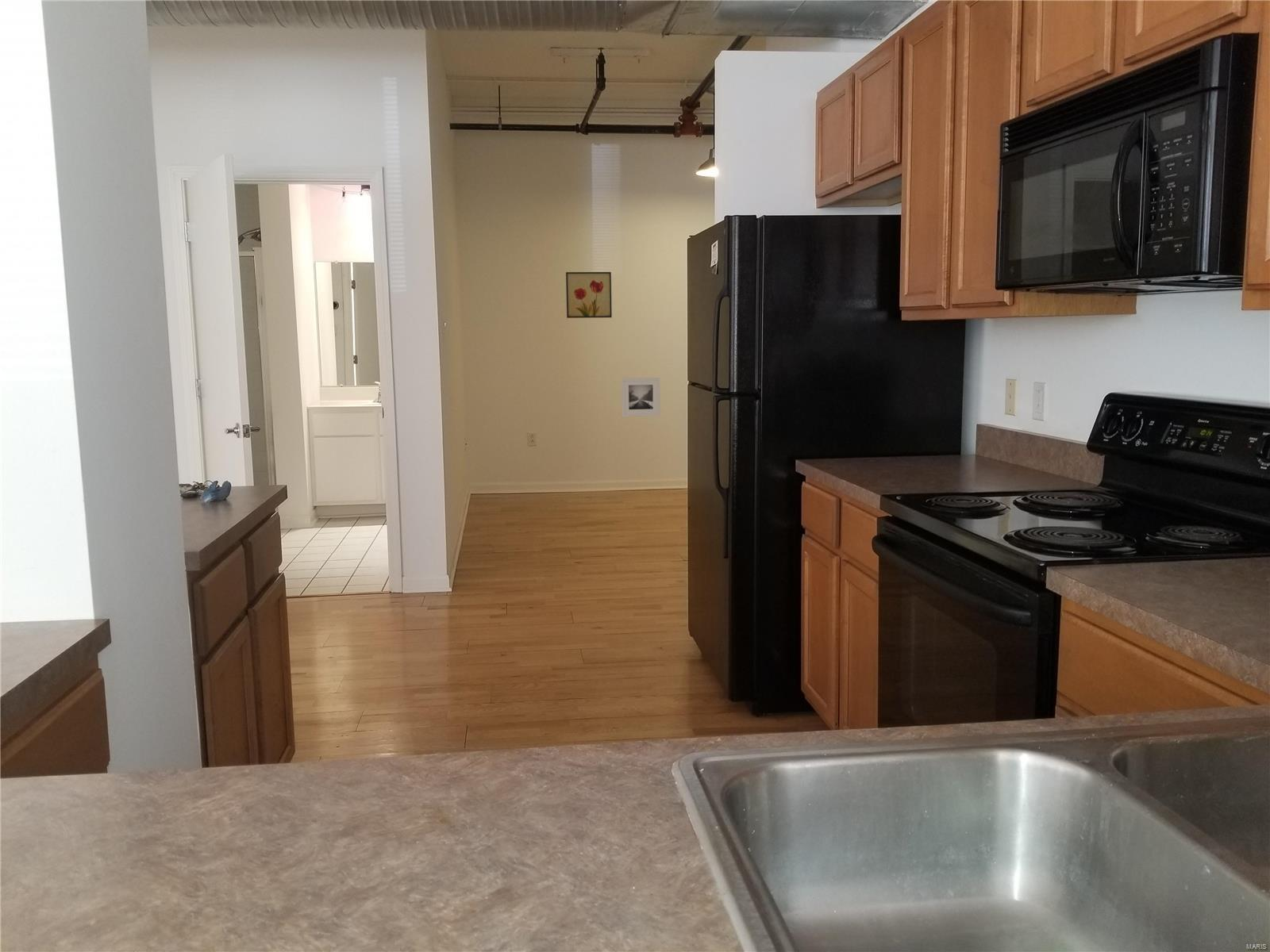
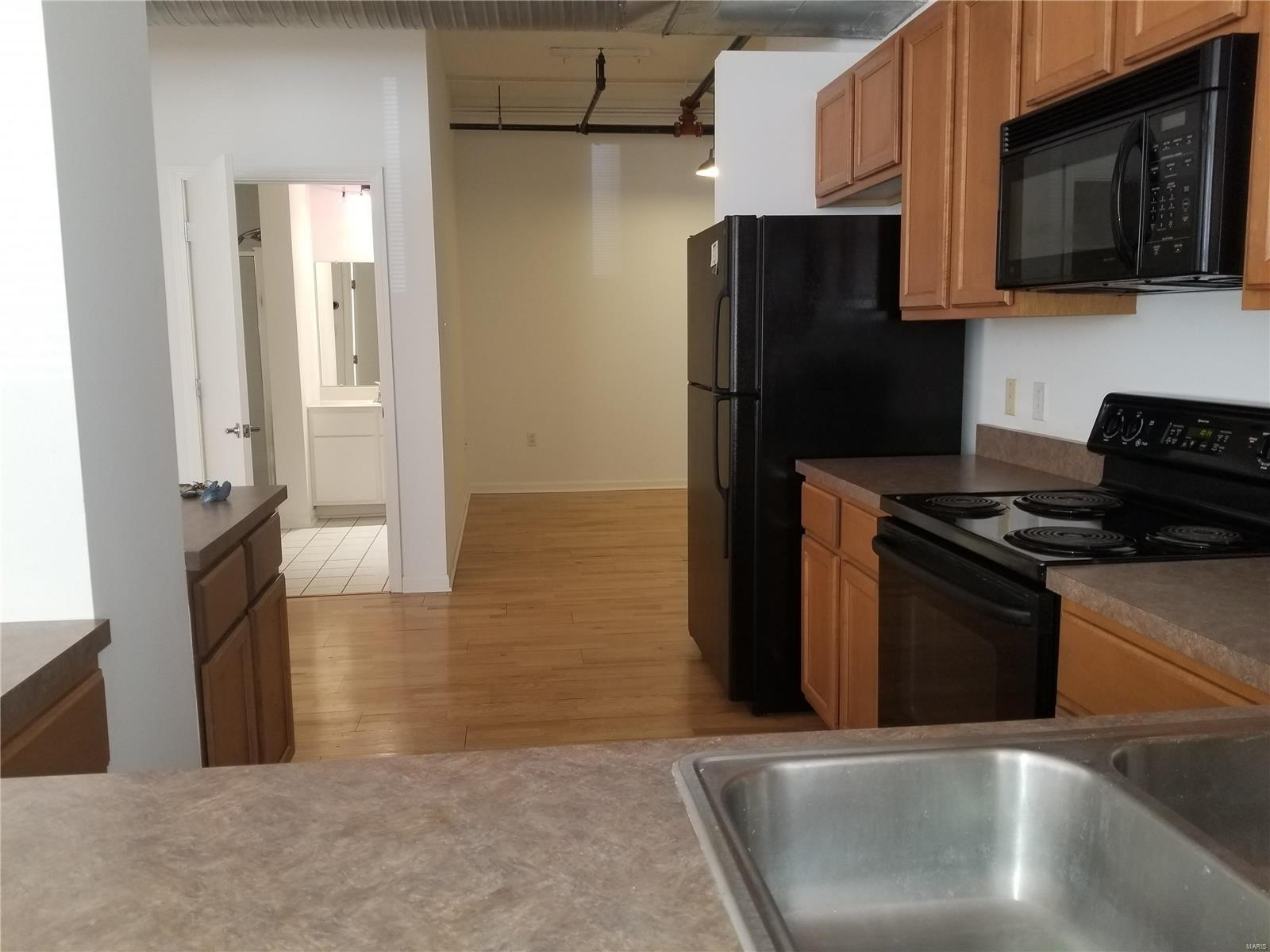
- wall art [565,271,613,319]
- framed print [621,377,660,417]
